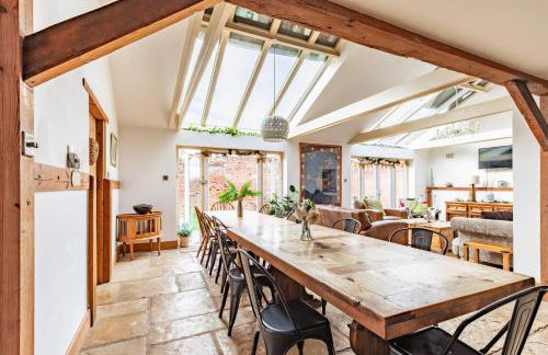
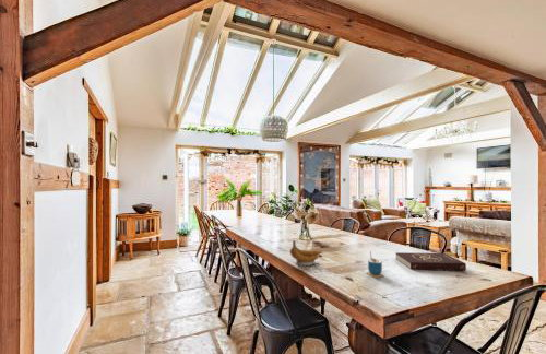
+ banana [289,239,323,267]
+ book [394,251,467,272]
+ cup [366,250,385,279]
